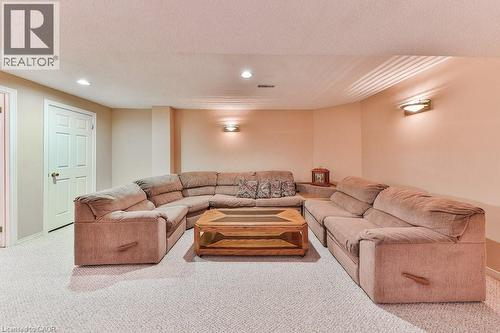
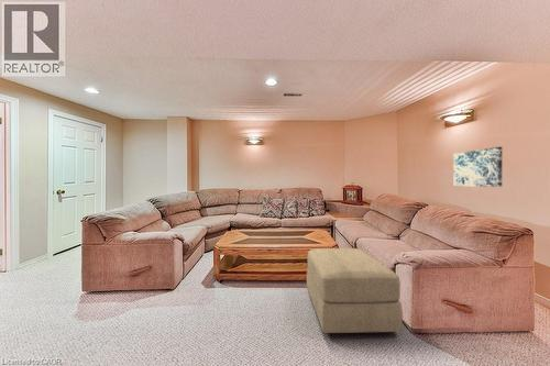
+ wall art [453,146,504,188]
+ ottoman [306,247,404,334]
